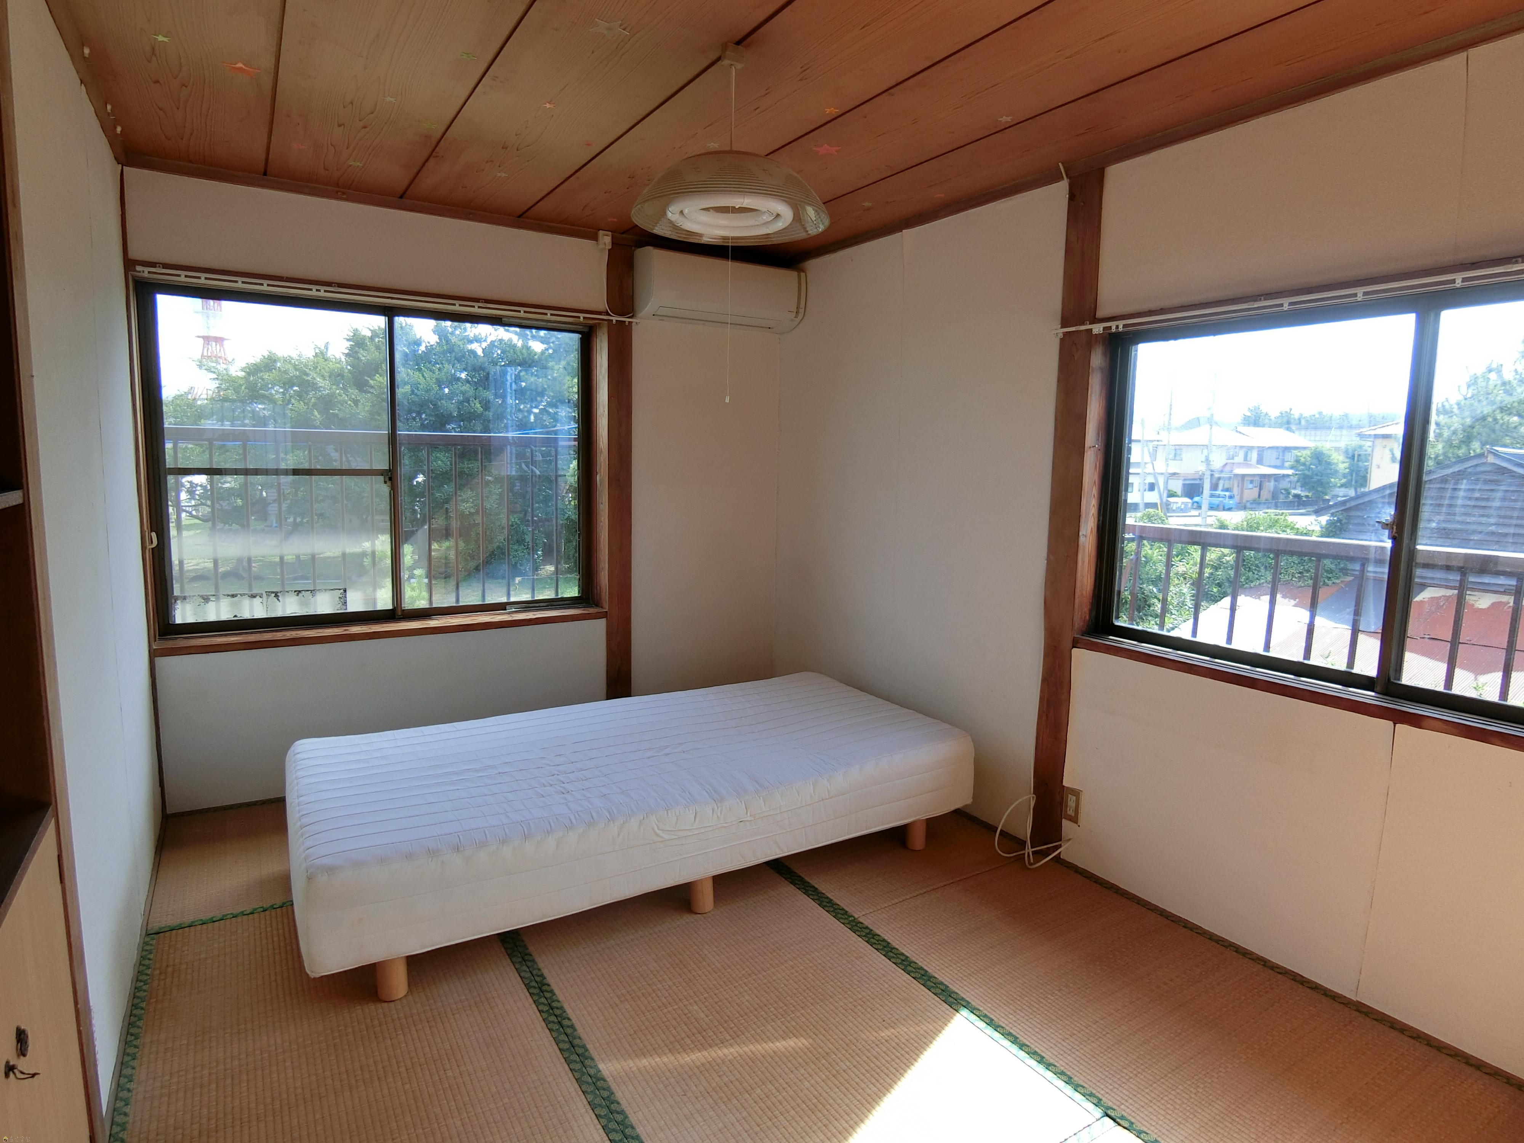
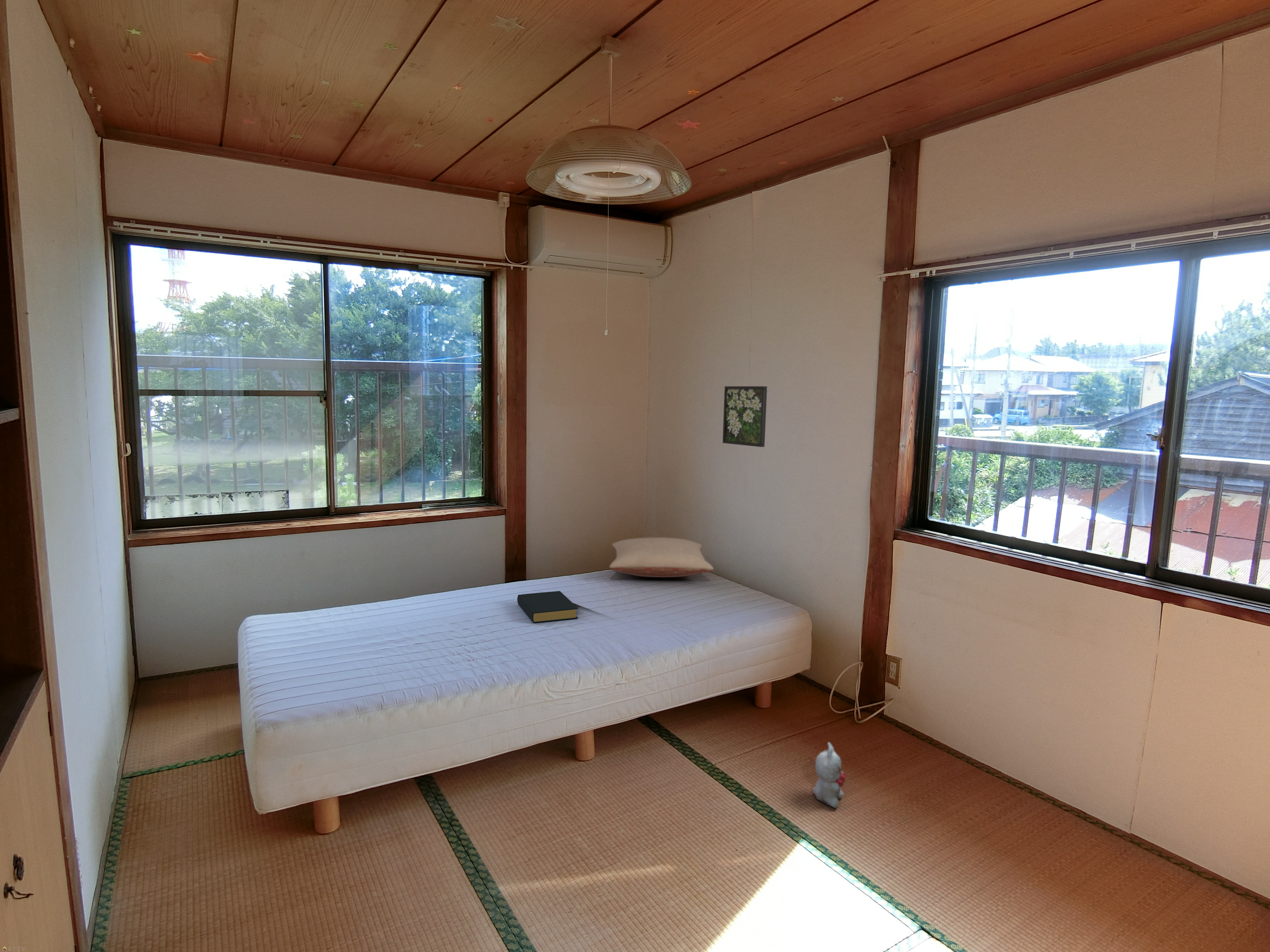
+ plush toy [812,742,846,809]
+ pillow [609,537,714,578]
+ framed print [722,386,767,447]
+ hardback book [517,591,579,623]
